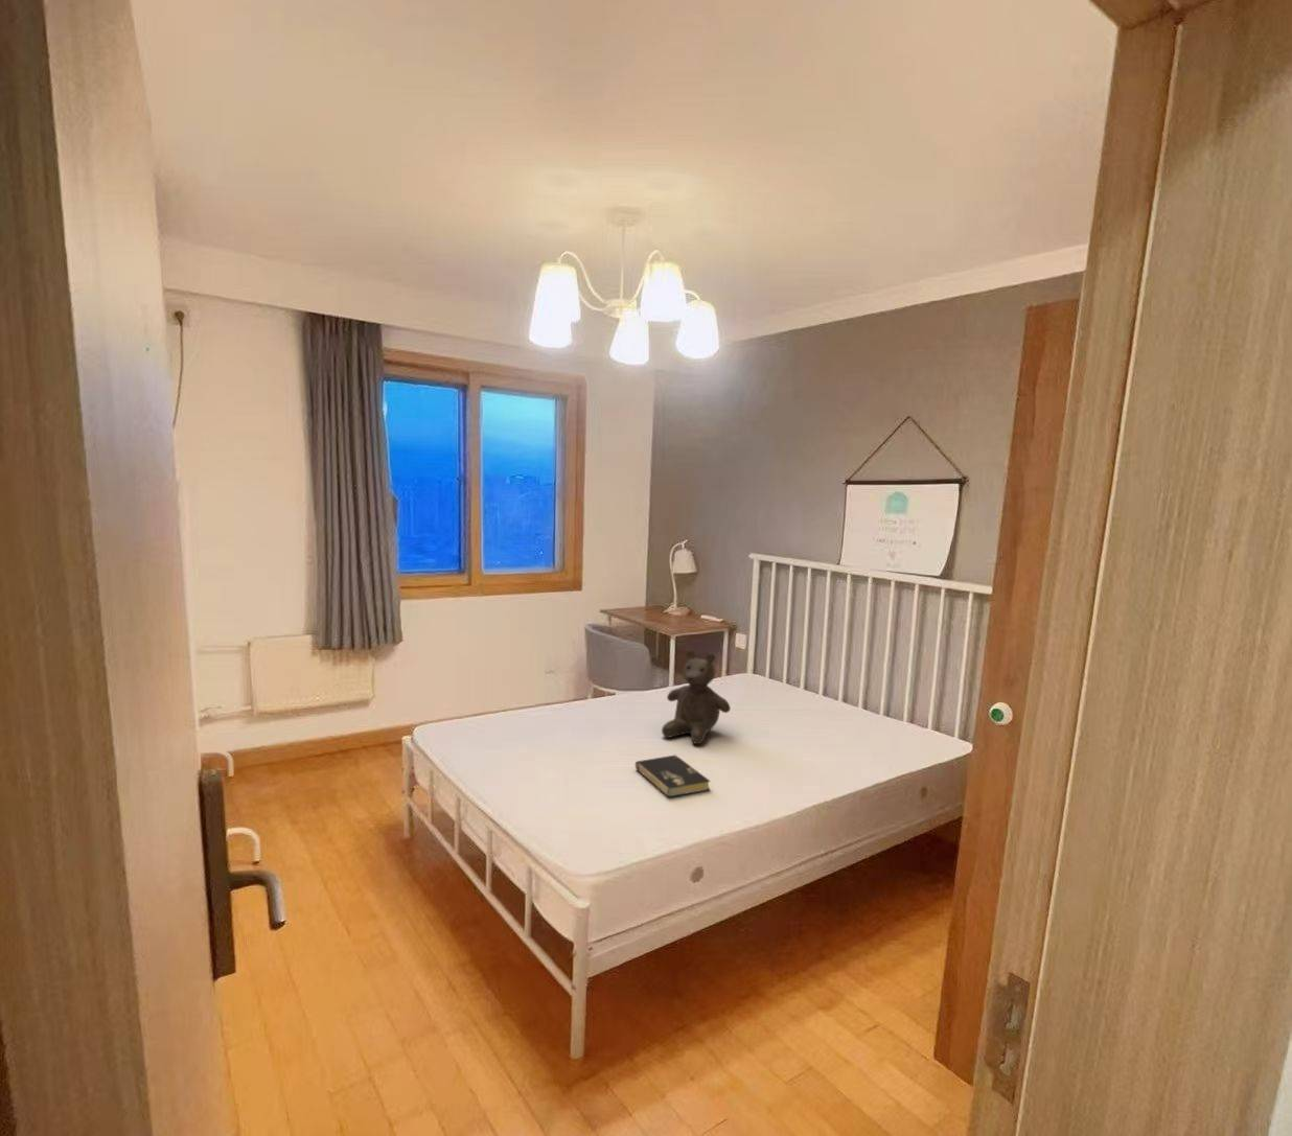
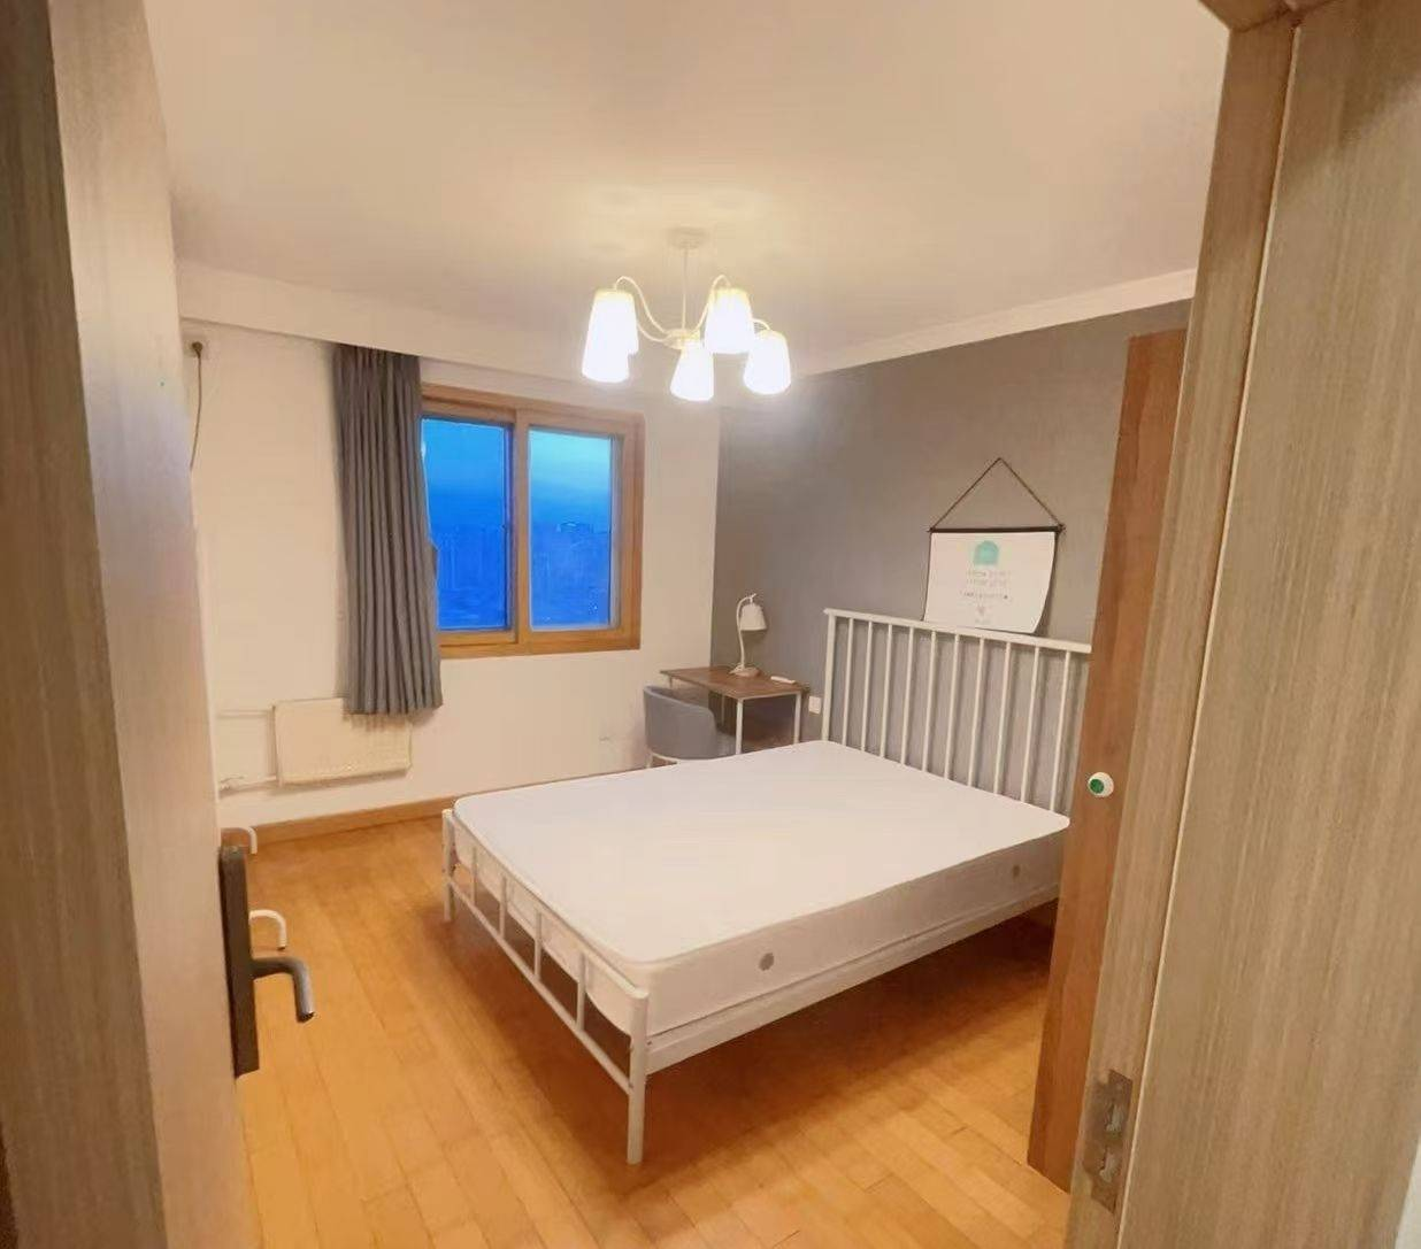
- teddy bear [660,648,732,745]
- book [635,754,711,798]
